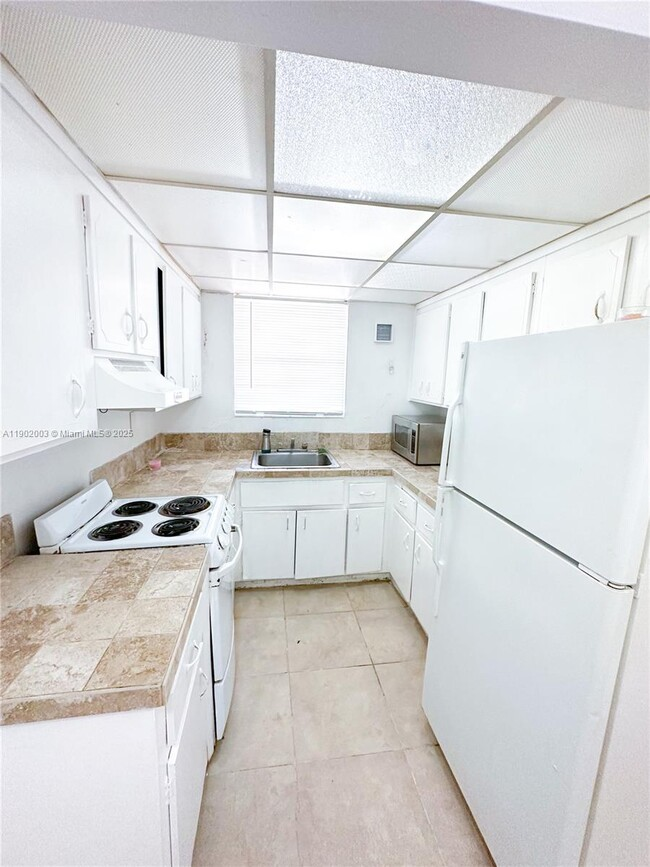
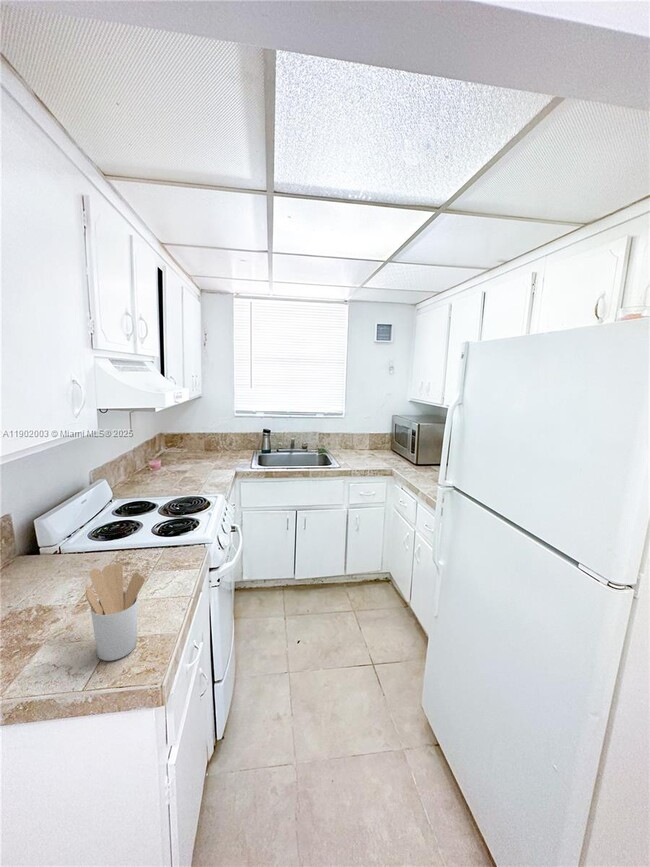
+ utensil holder [84,563,146,662]
